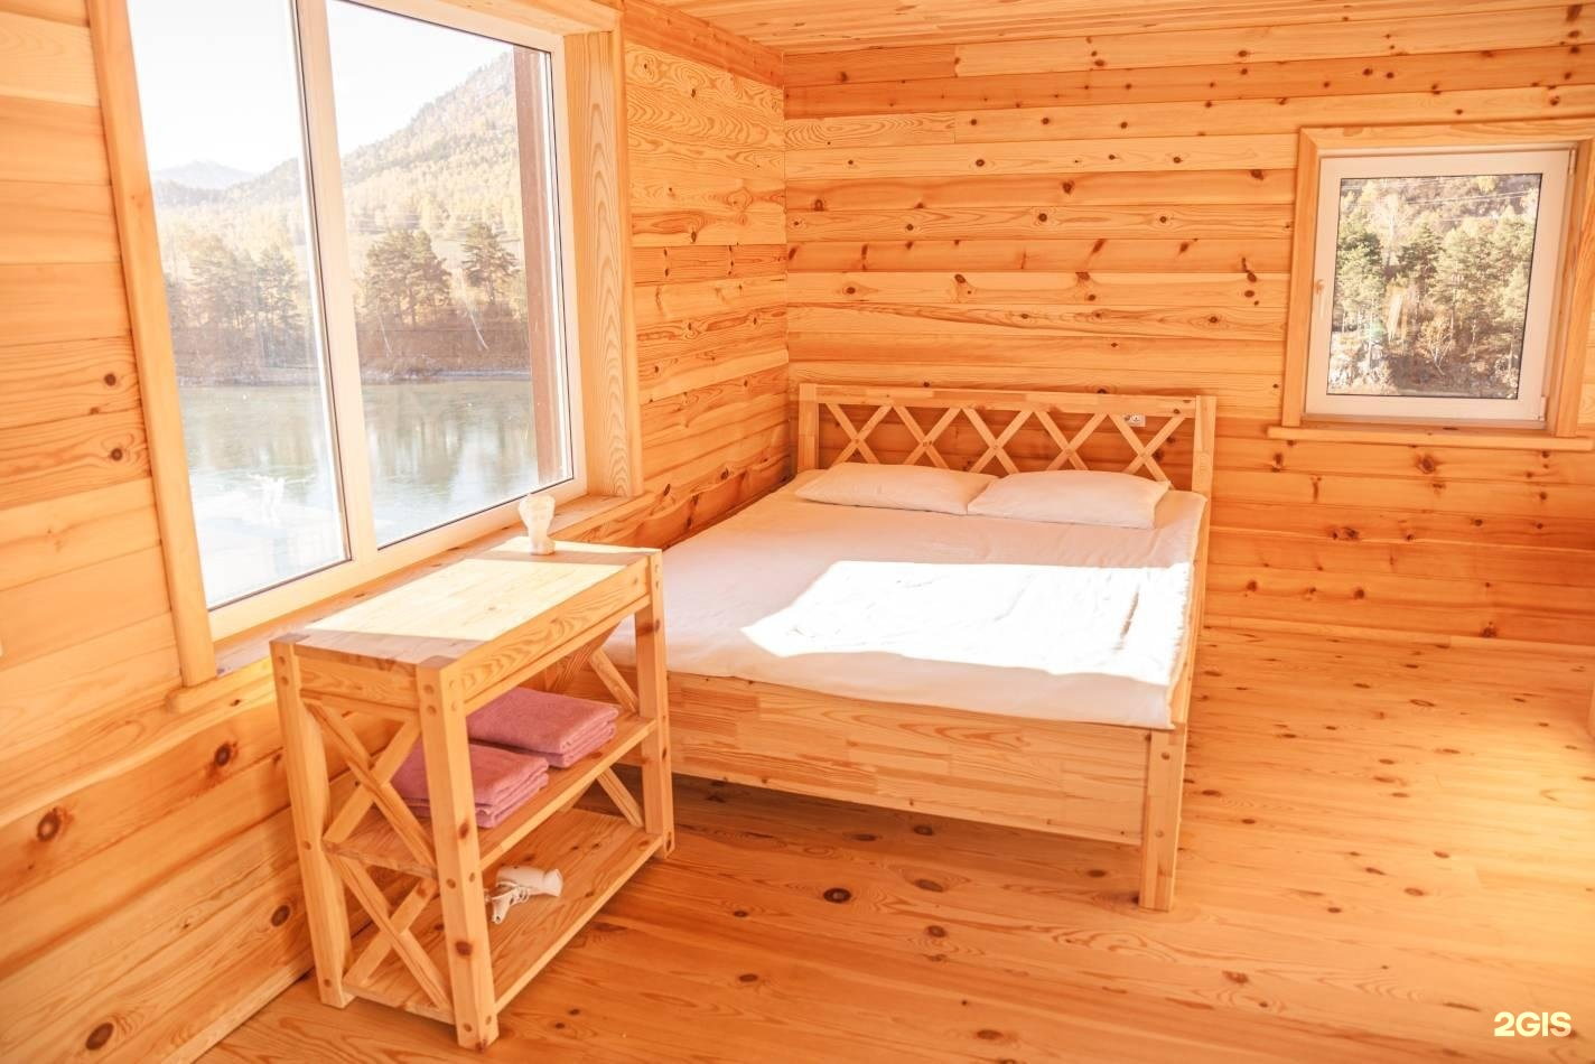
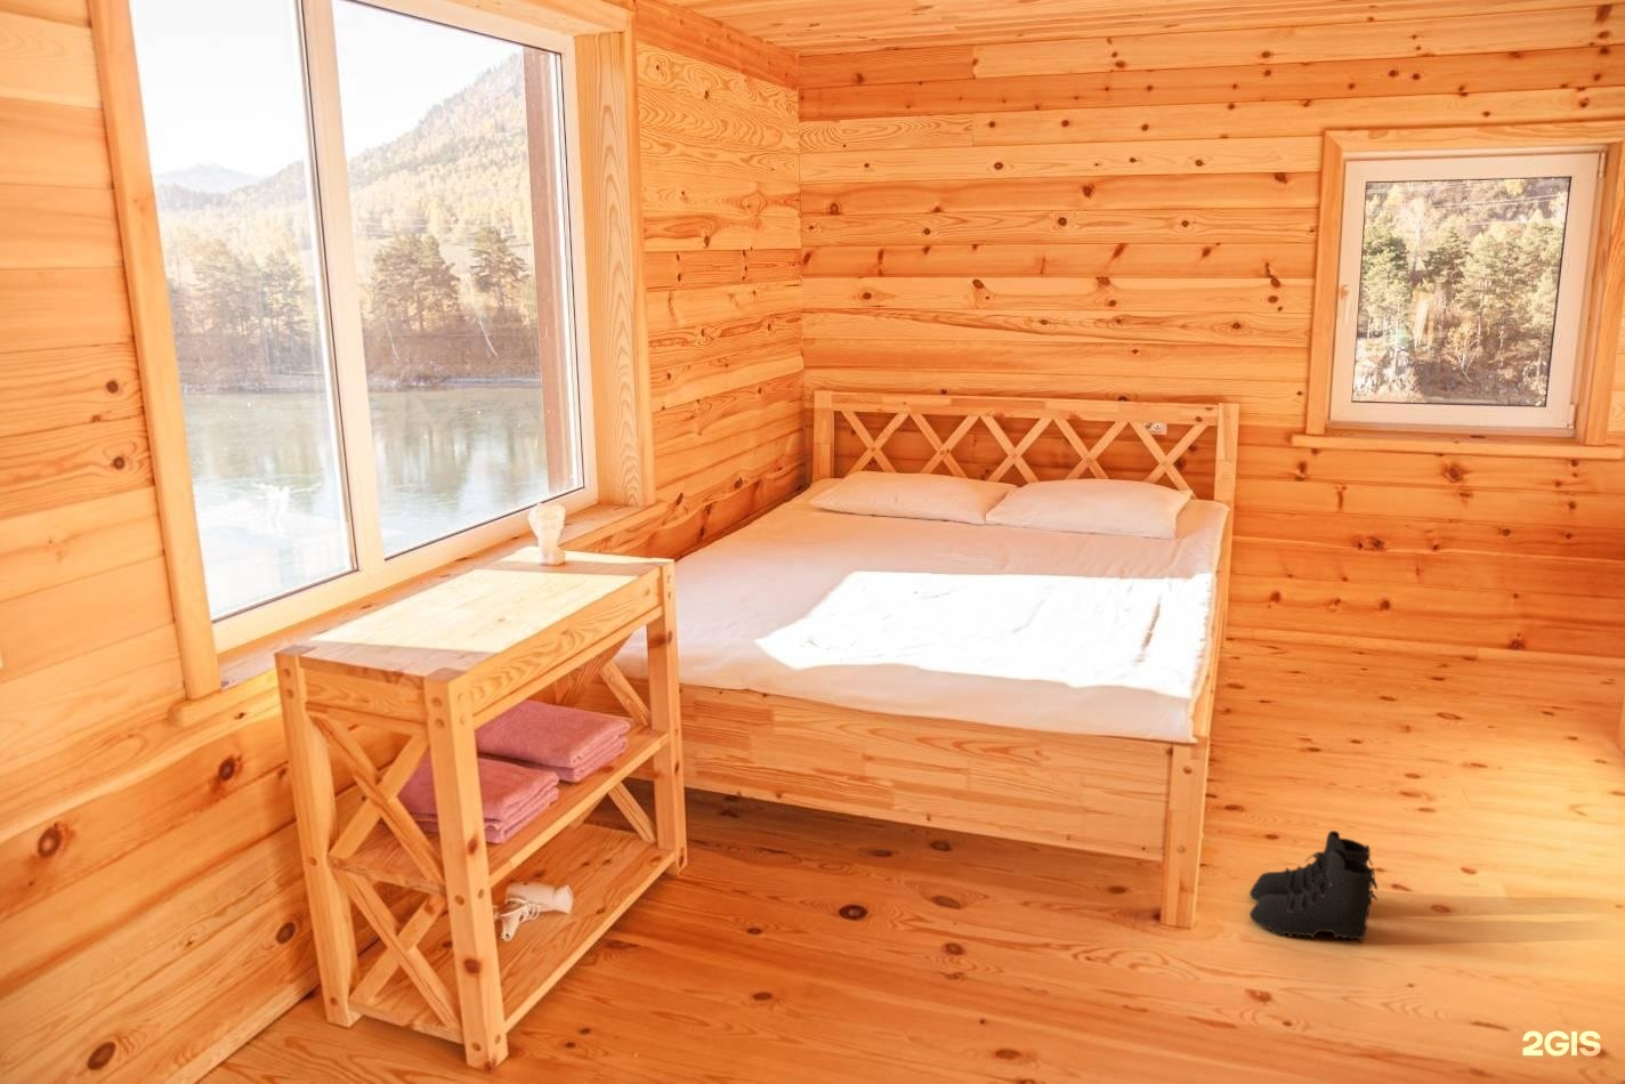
+ boots [1249,830,1378,940]
